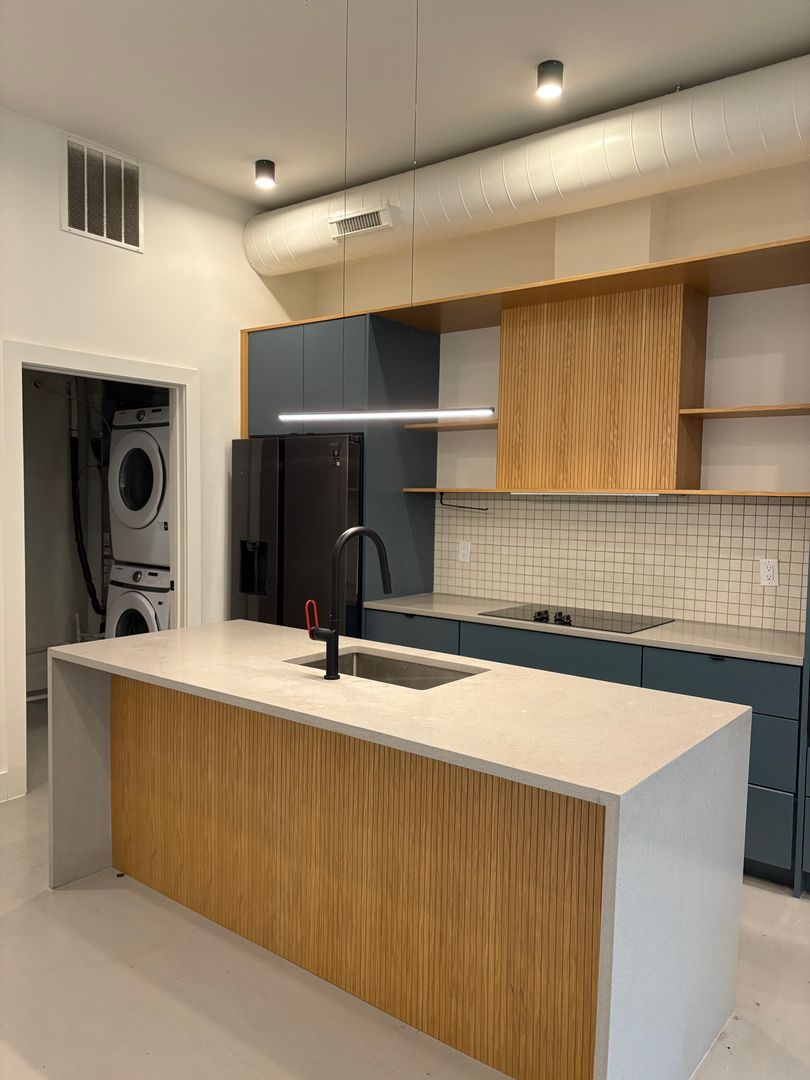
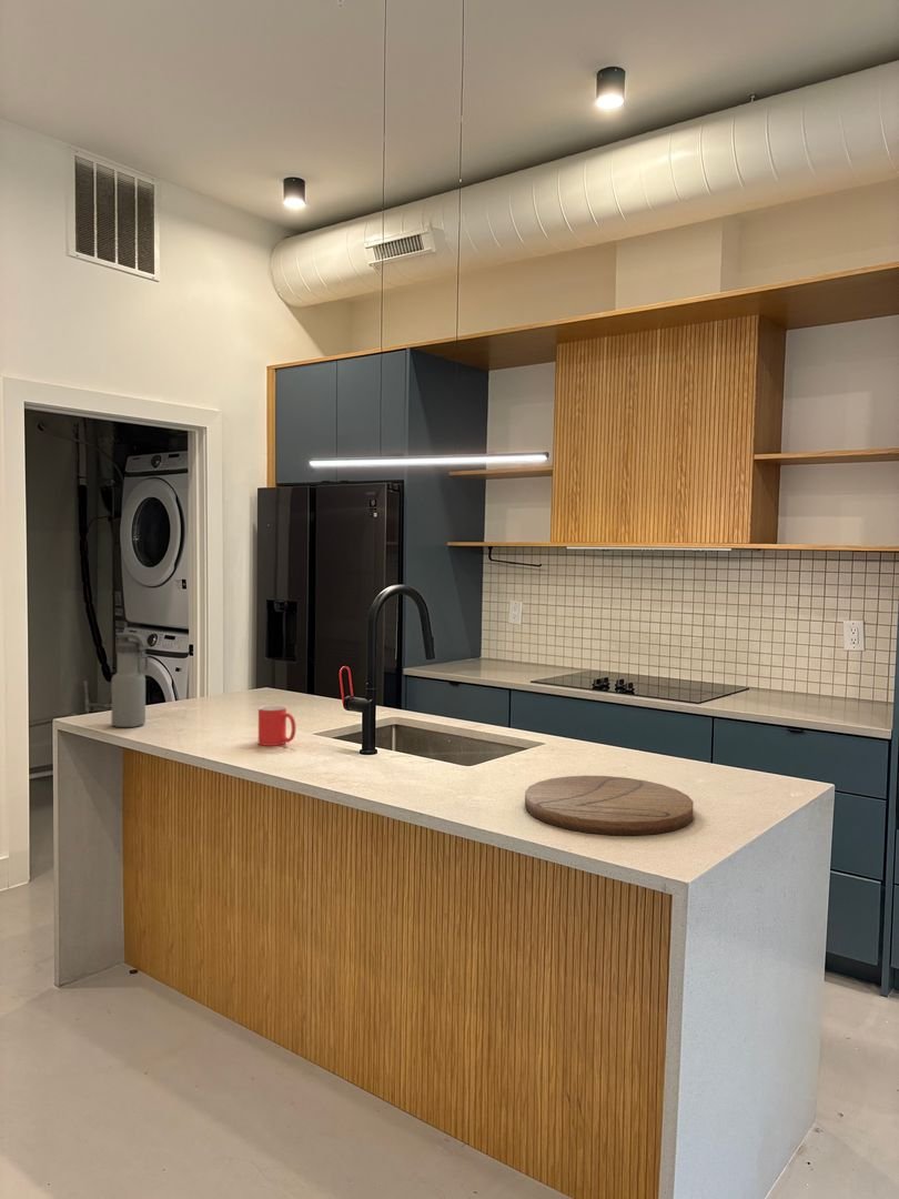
+ mug [257,704,296,747]
+ water bottle [110,632,149,728]
+ cutting board [524,775,695,837]
